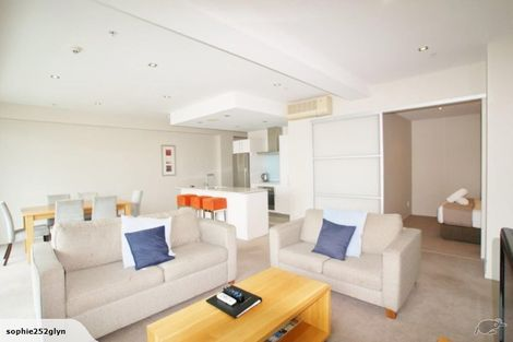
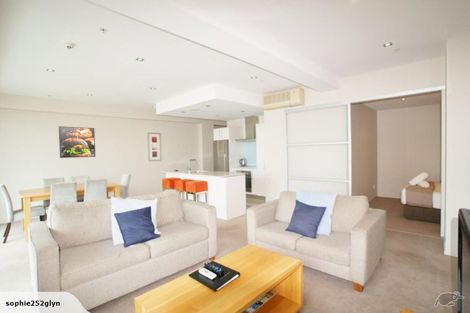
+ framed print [58,125,96,159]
